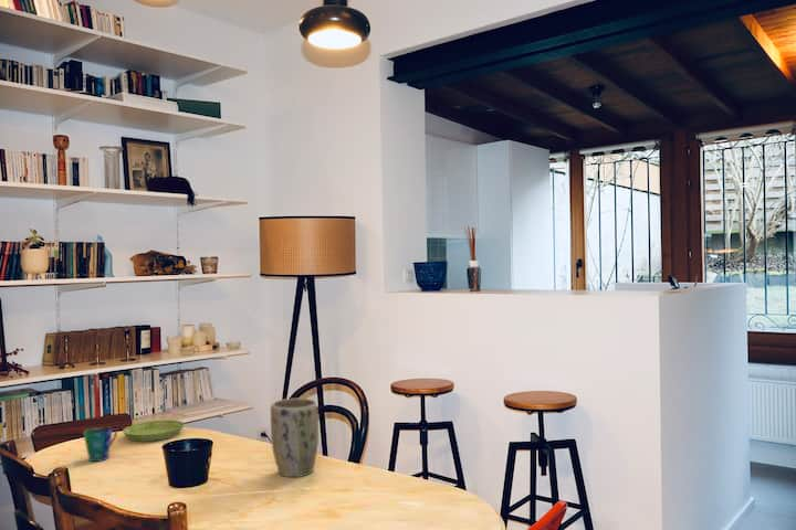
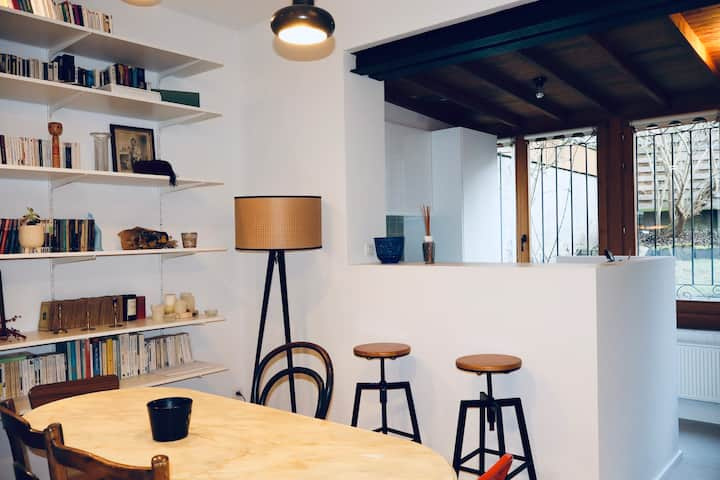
- saucer [122,420,186,443]
- plant pot [270,398,320,478]
- cup [82,426,118,463]
